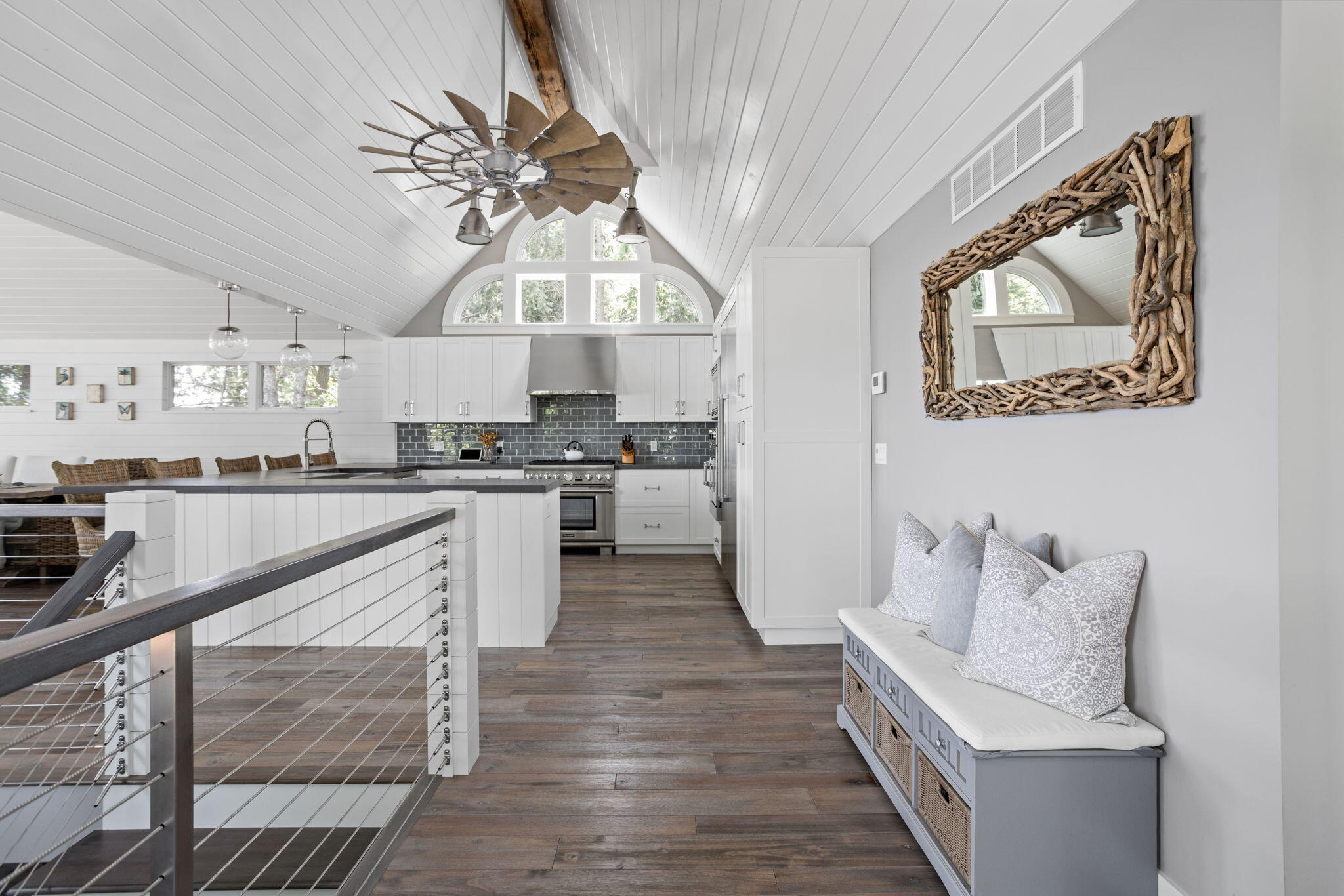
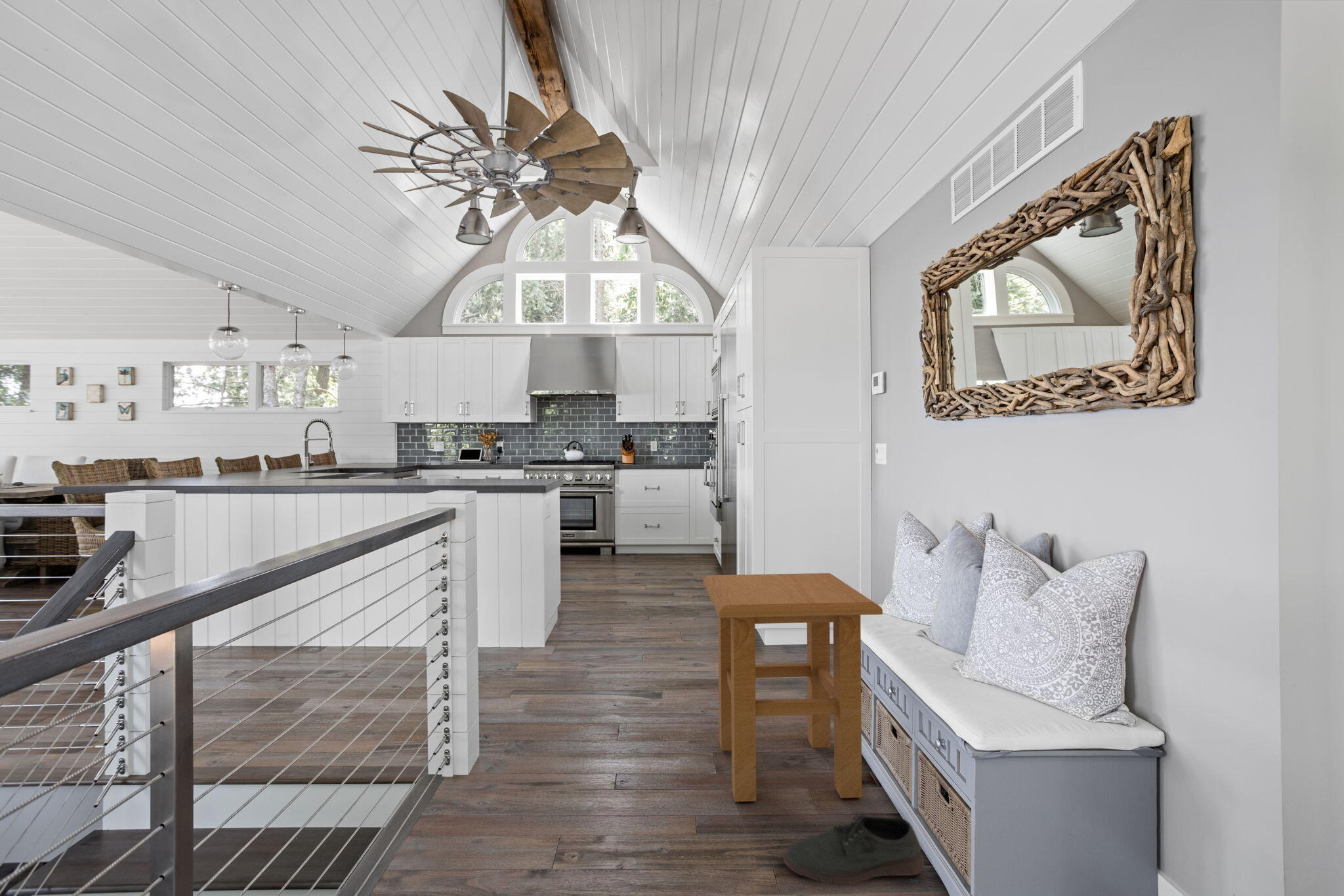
+ shoe [783,811,925,885]
+ side table [703,573,883,802]
